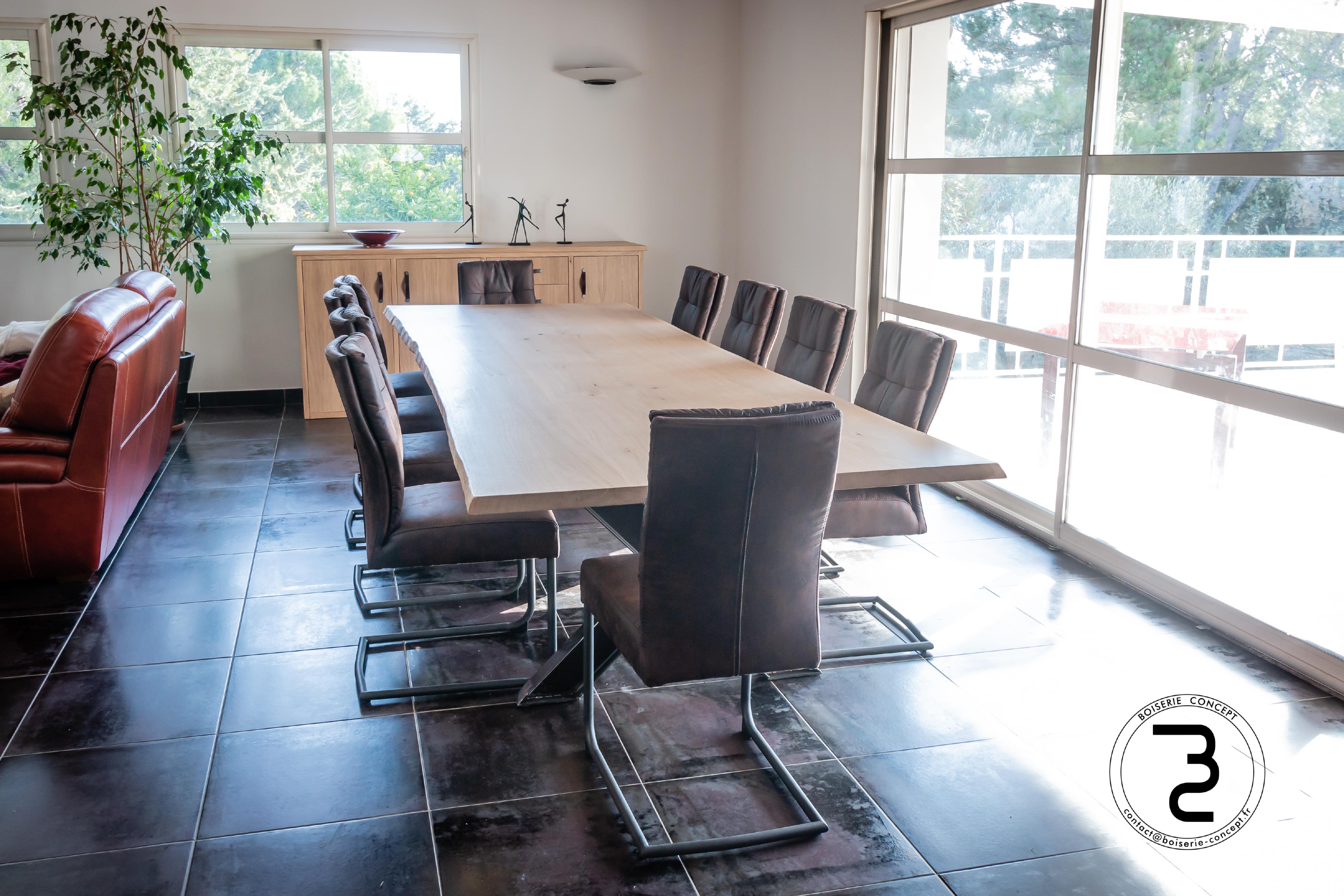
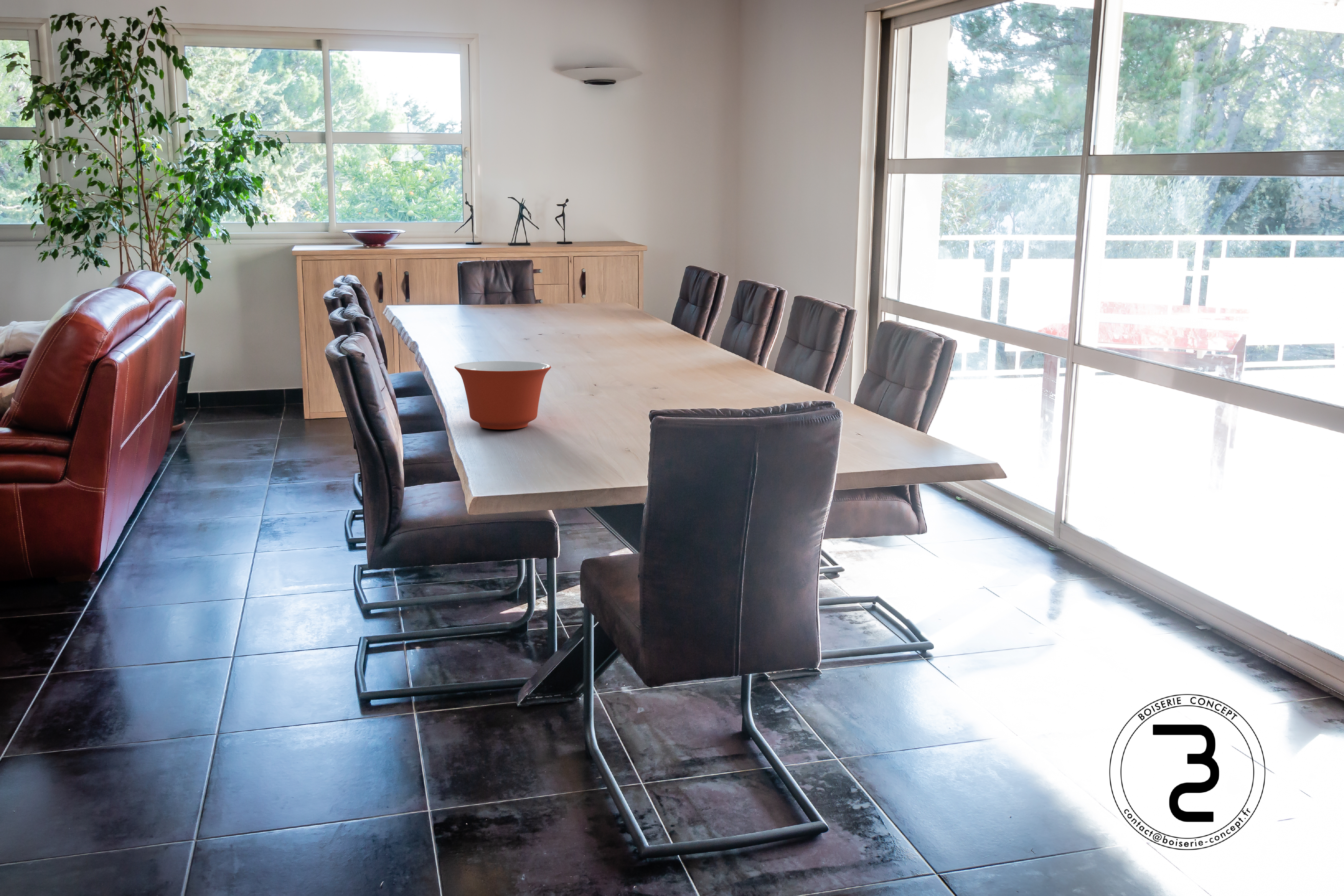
+ mixing bowl [454,361,551,430]
